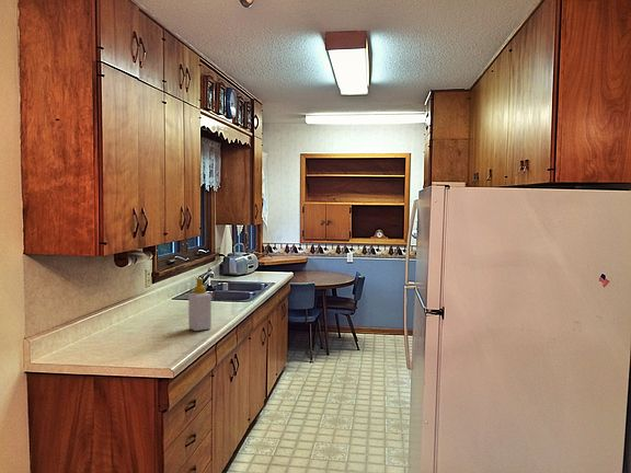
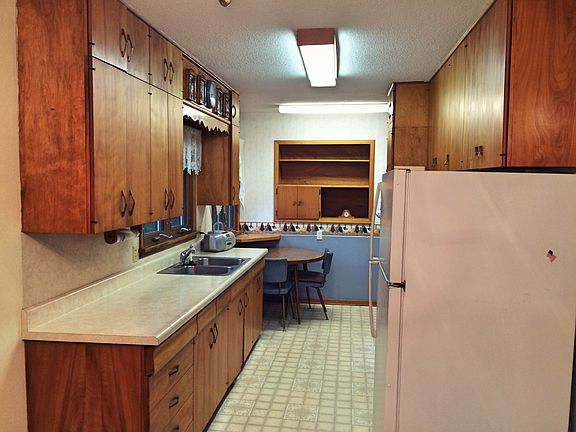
- soap bottle [187,277,213,332]
